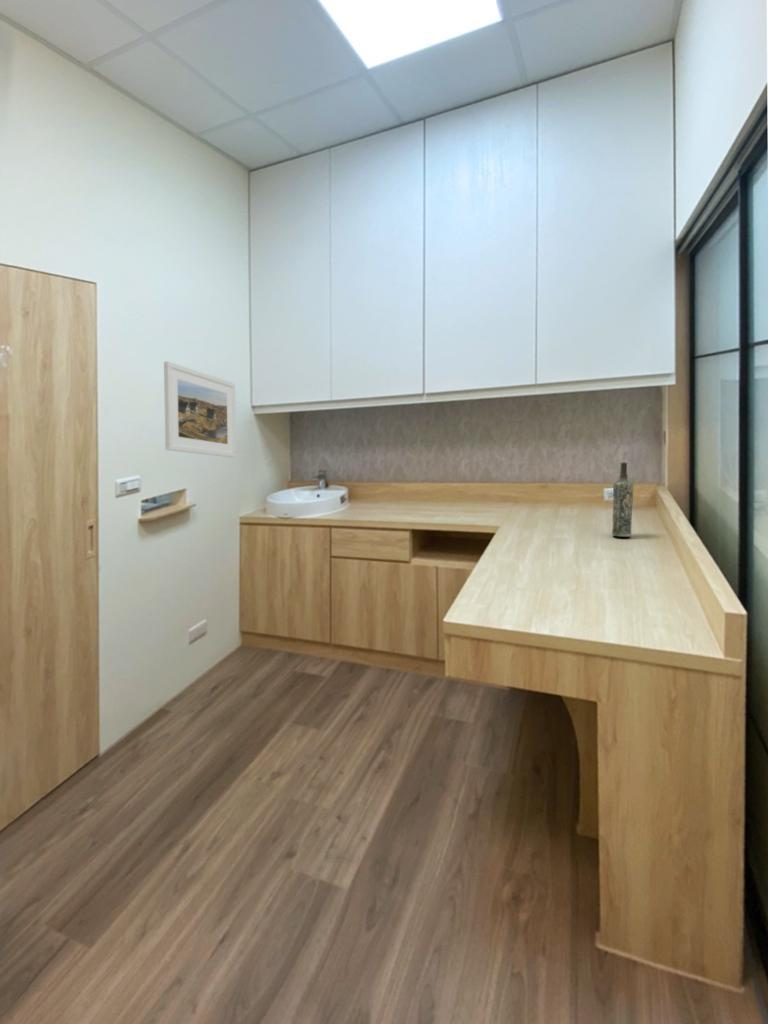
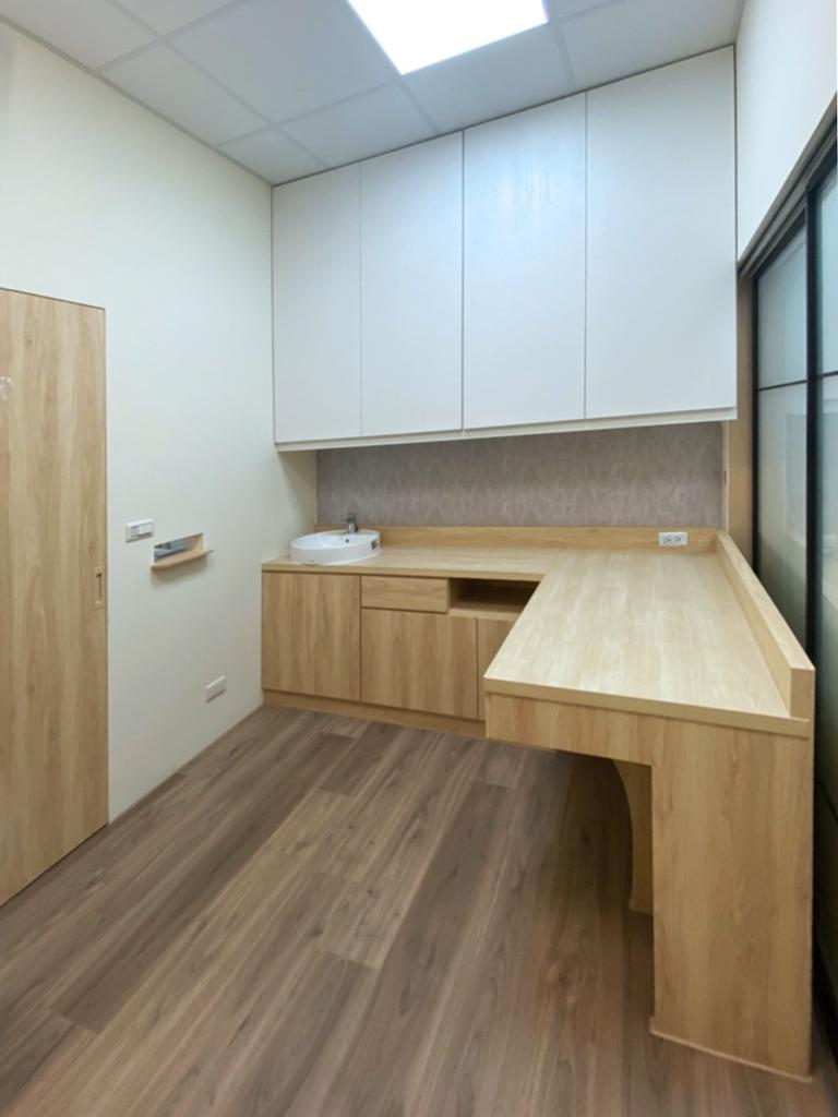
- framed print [163,360,237,458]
- bottle [611,461,634,538]
